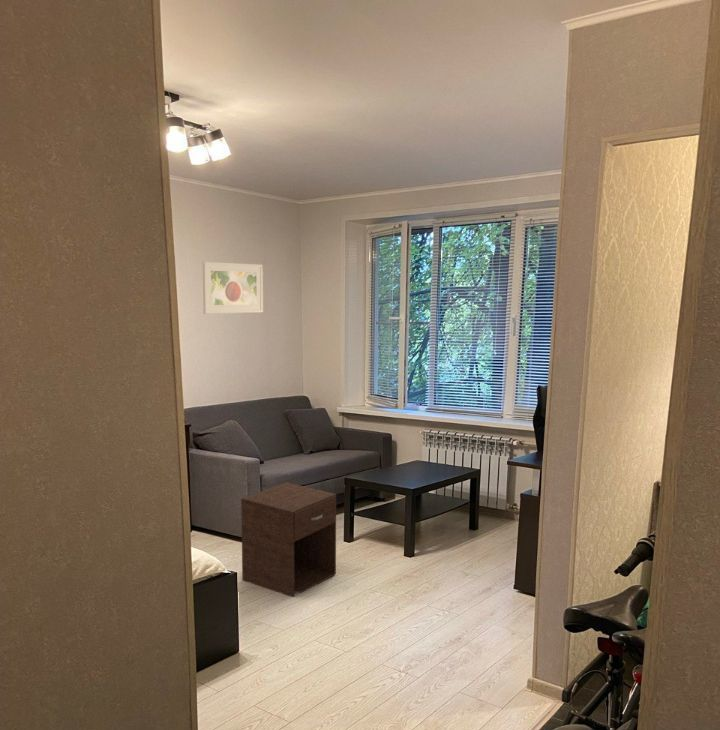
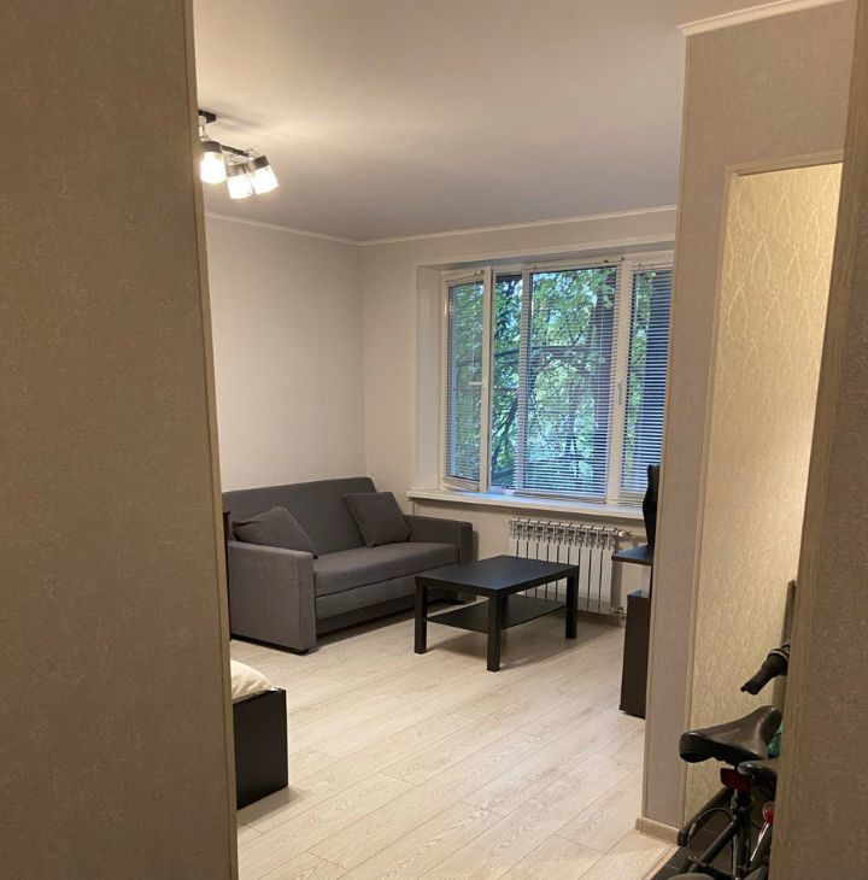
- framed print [202,261,264,315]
- nightstand [240,481,337,598]
